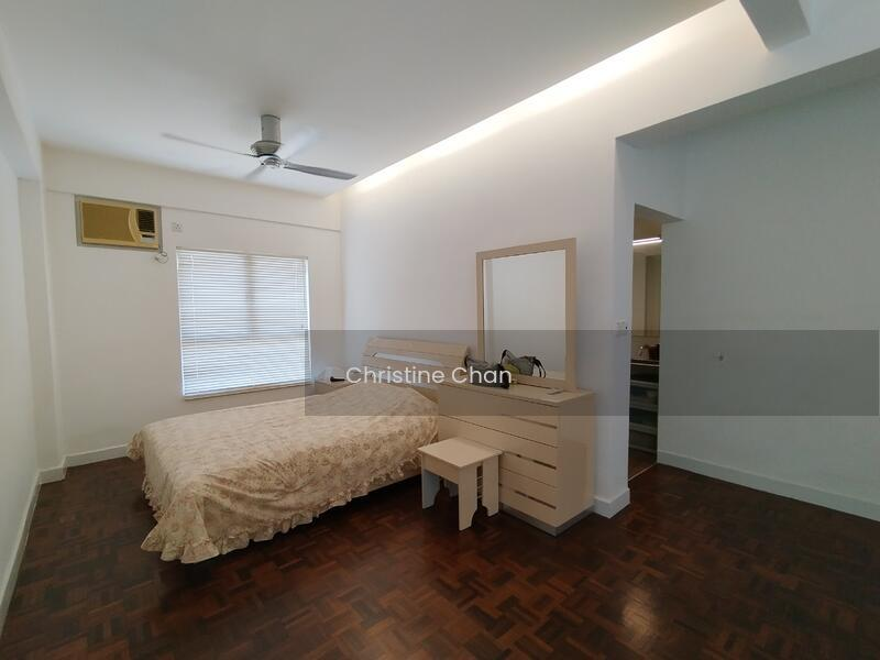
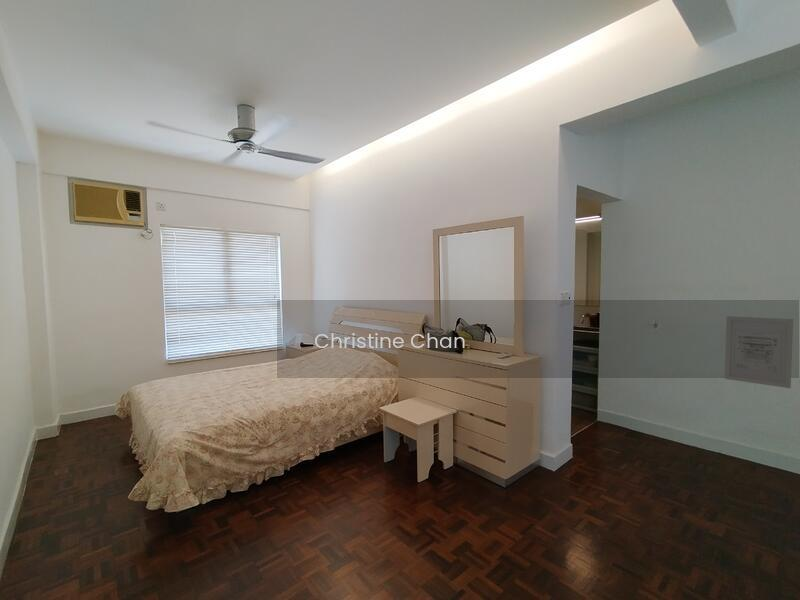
+ wall art [724,315,794,389]
